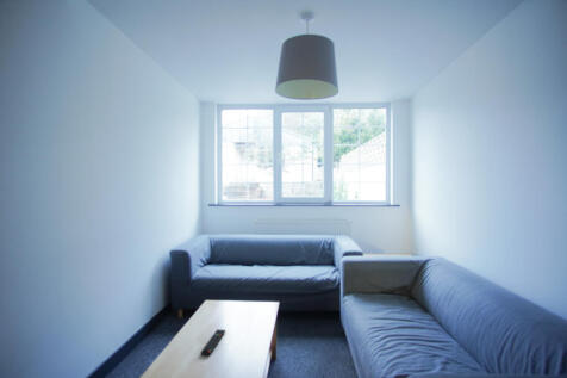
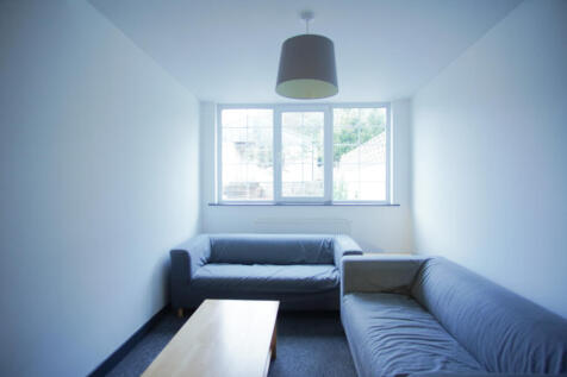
- remote control [200,328,226,357]
